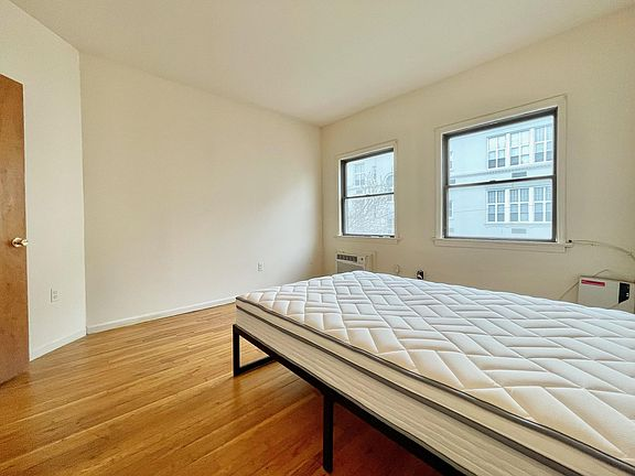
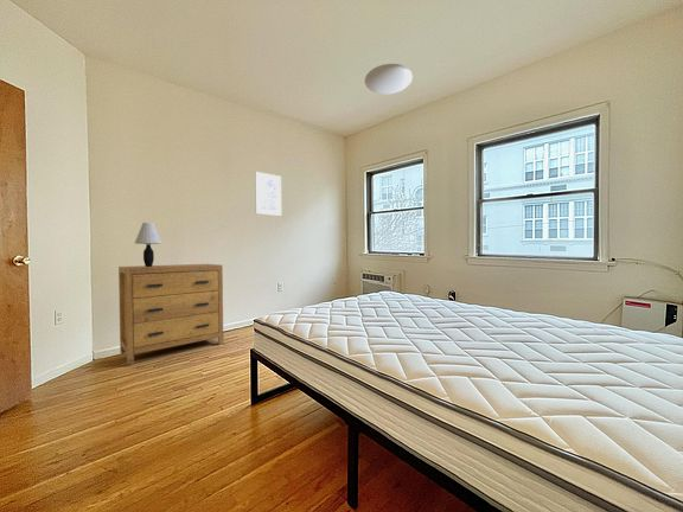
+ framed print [254,171,282,217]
+ ceiling light [364,63,414,95]
+ table lamp [134,222,162,267]
+ dresser [117,263,224,365]
